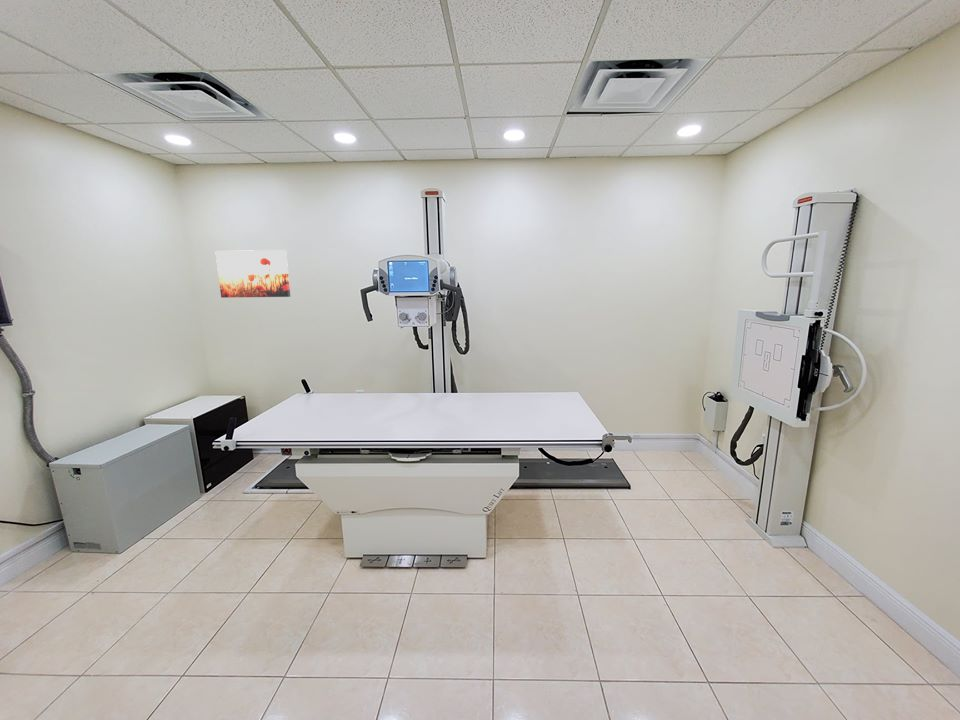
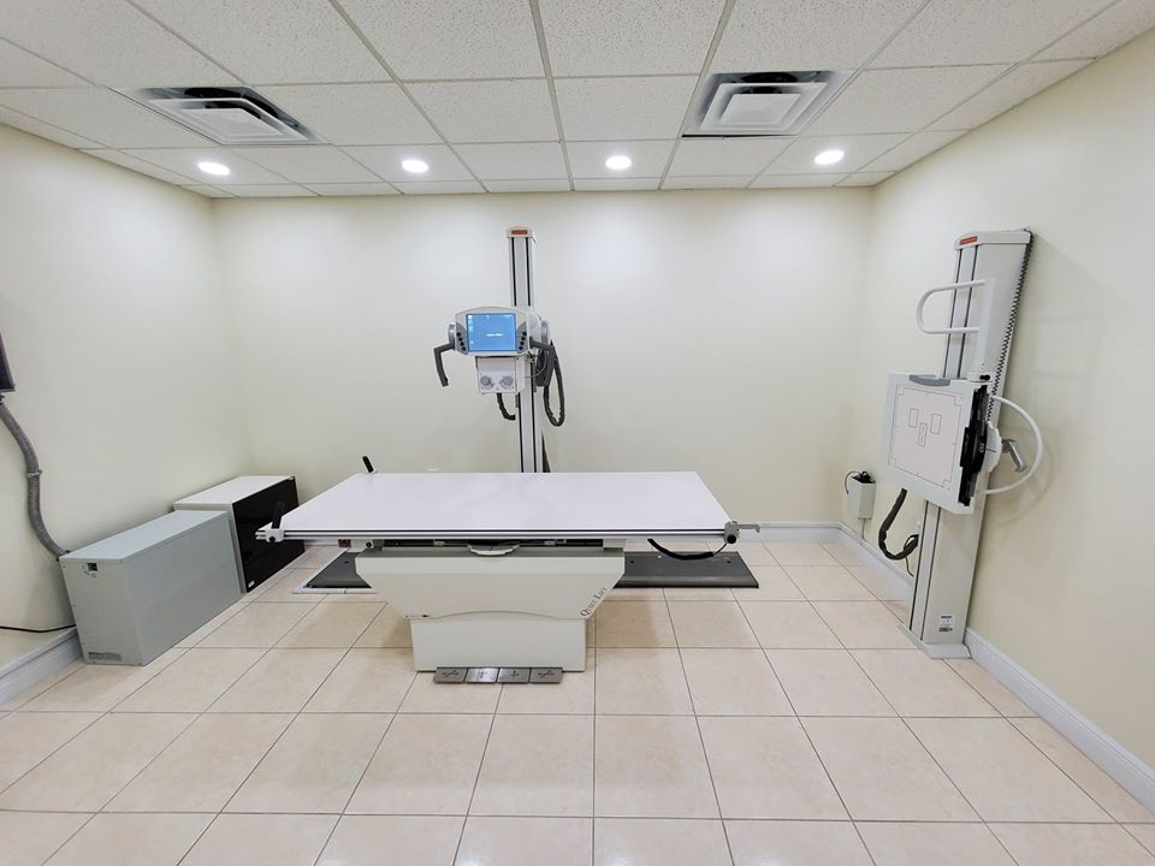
- wall art [214,249,291,299]
